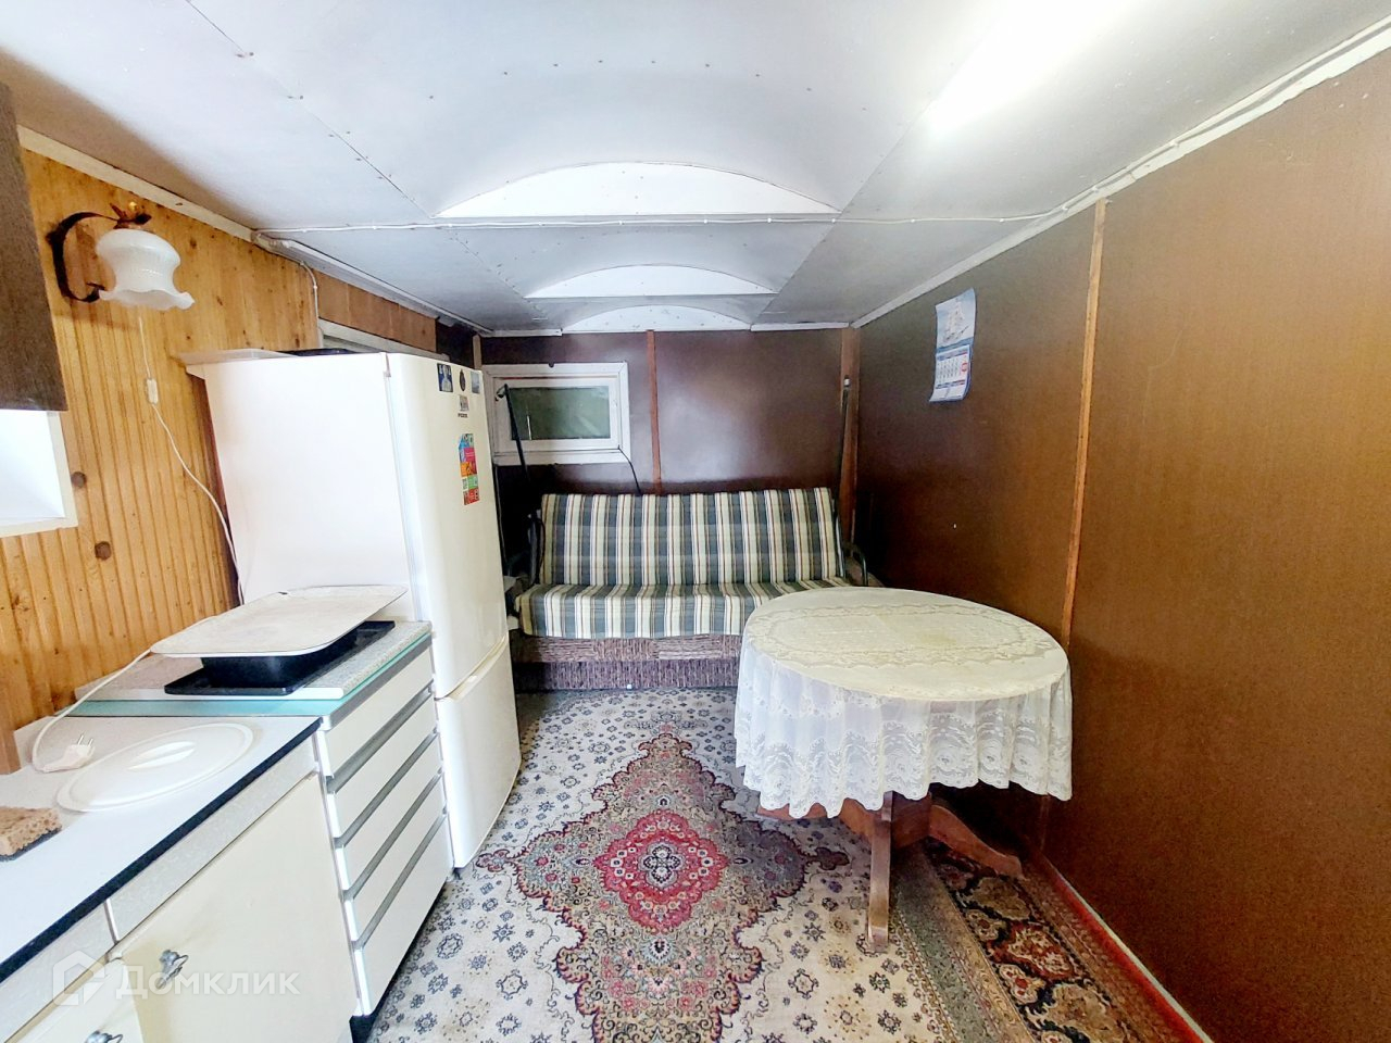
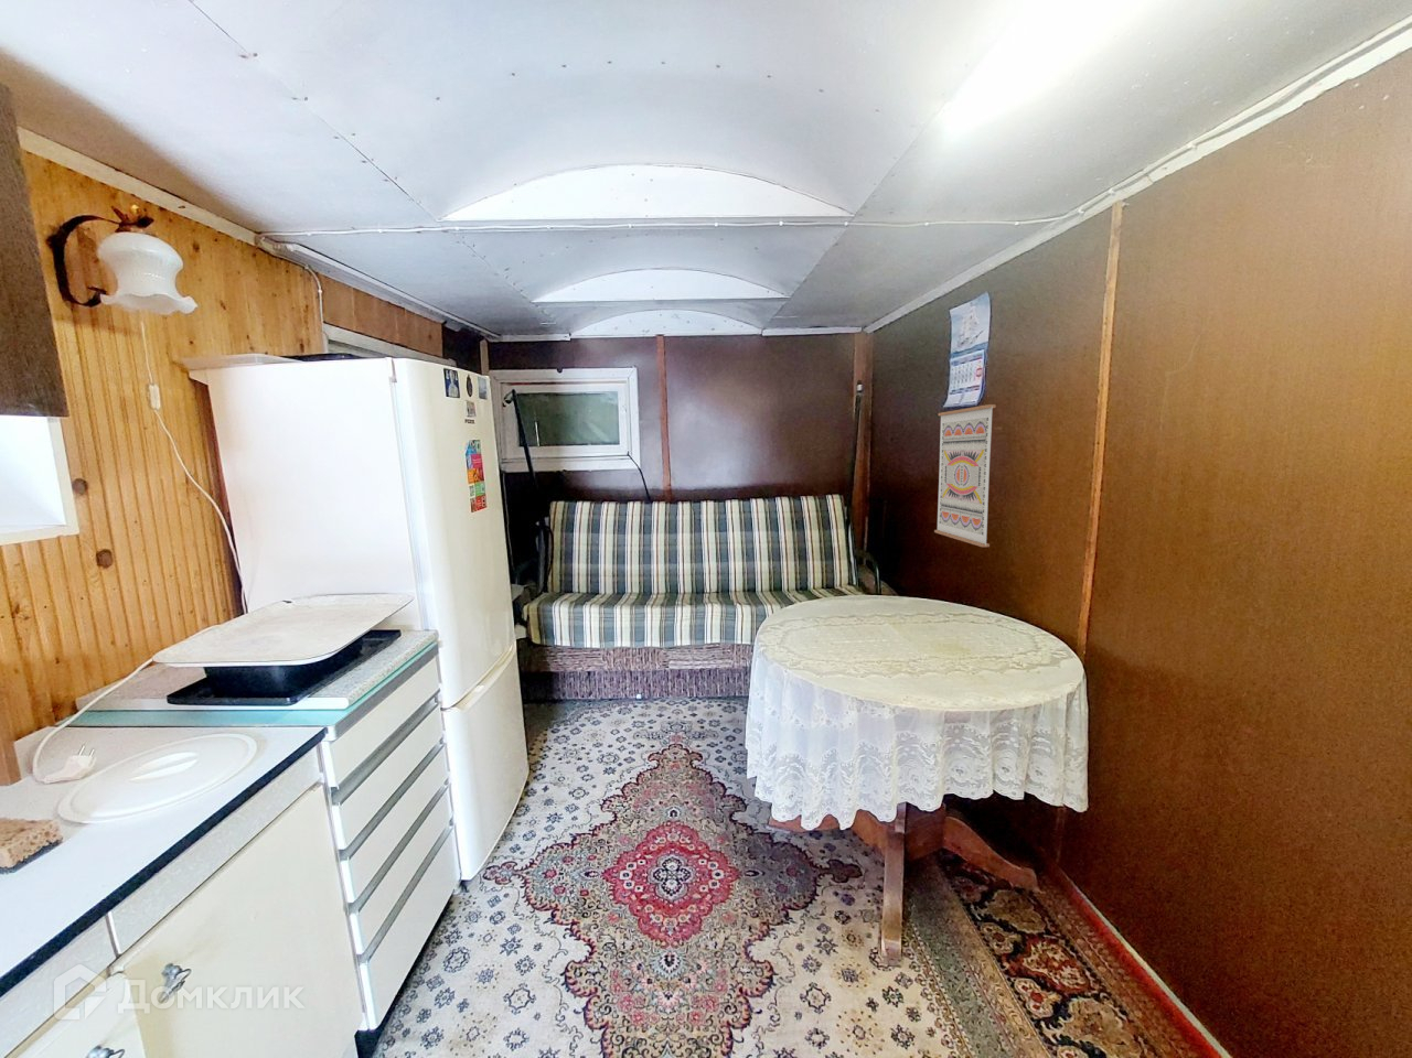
+ wall art [933,403,997,548]
